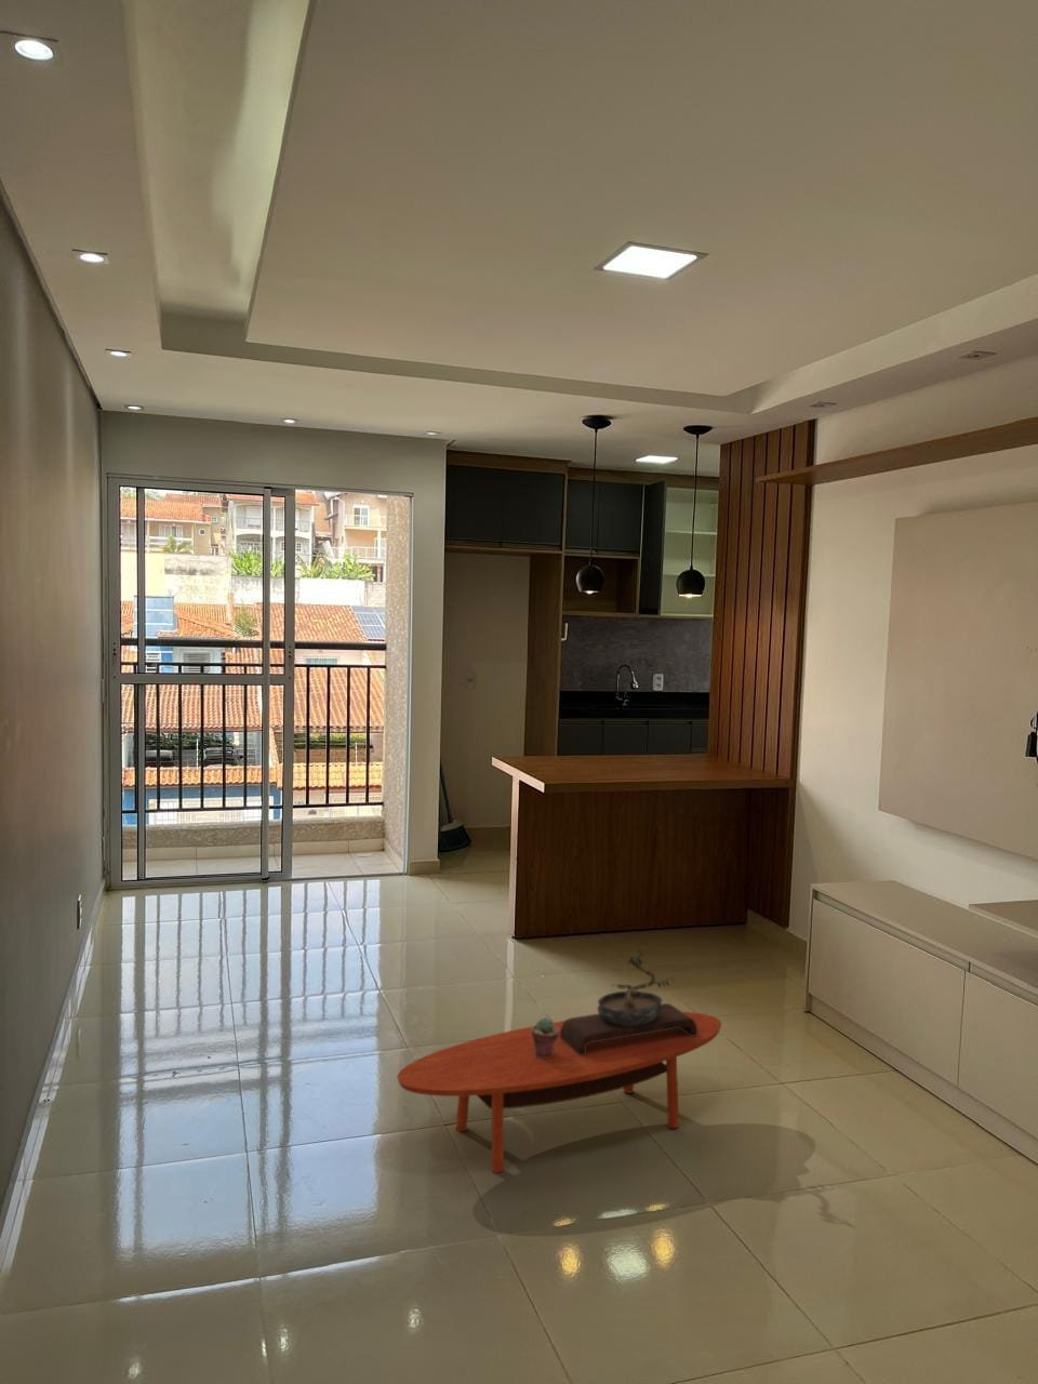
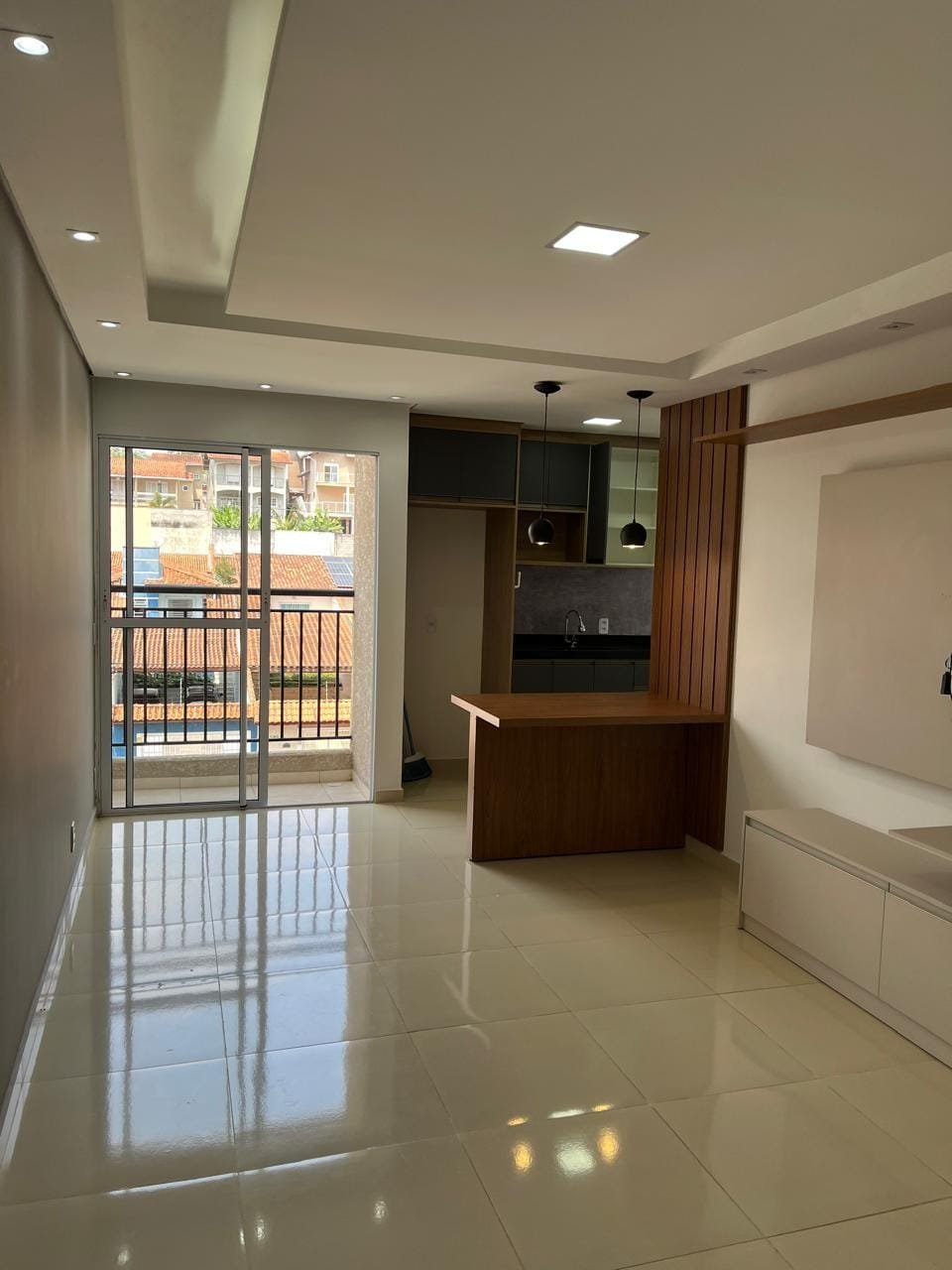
- bonsai tree [560,948,698,1055]
- coffee table [396,1011,722,1175]
- potted succulent [531,1017,559,1058]
